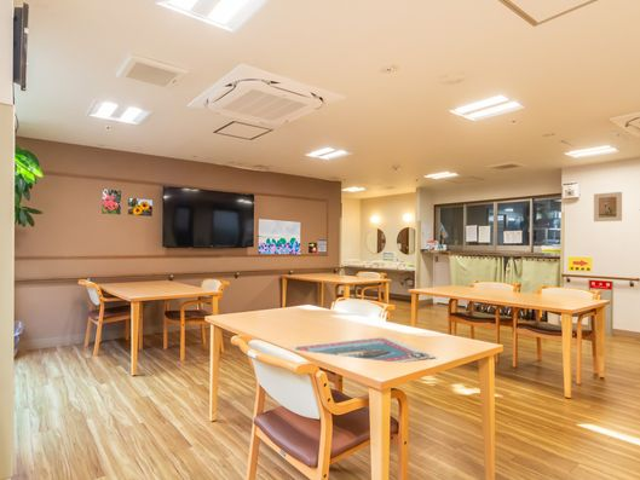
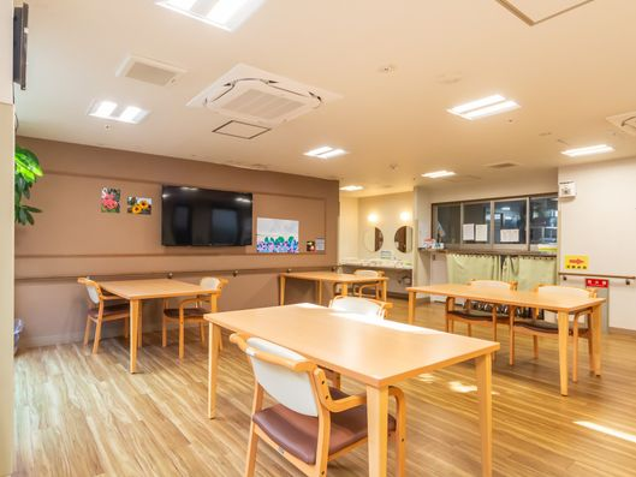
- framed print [593,191,623,222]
- postcard [289,335,438,364]
